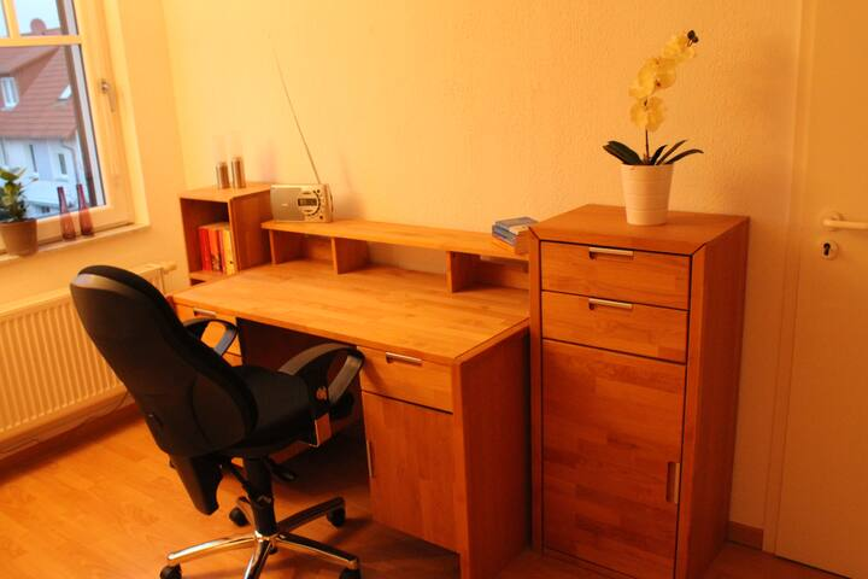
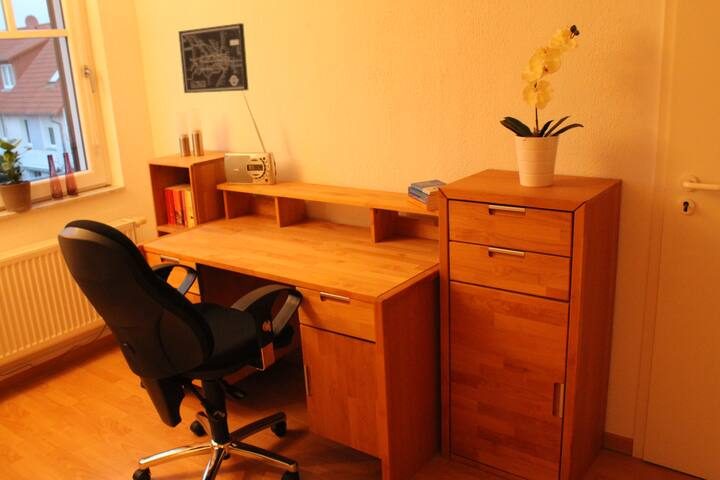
+ wall art [178,22,249,94]
